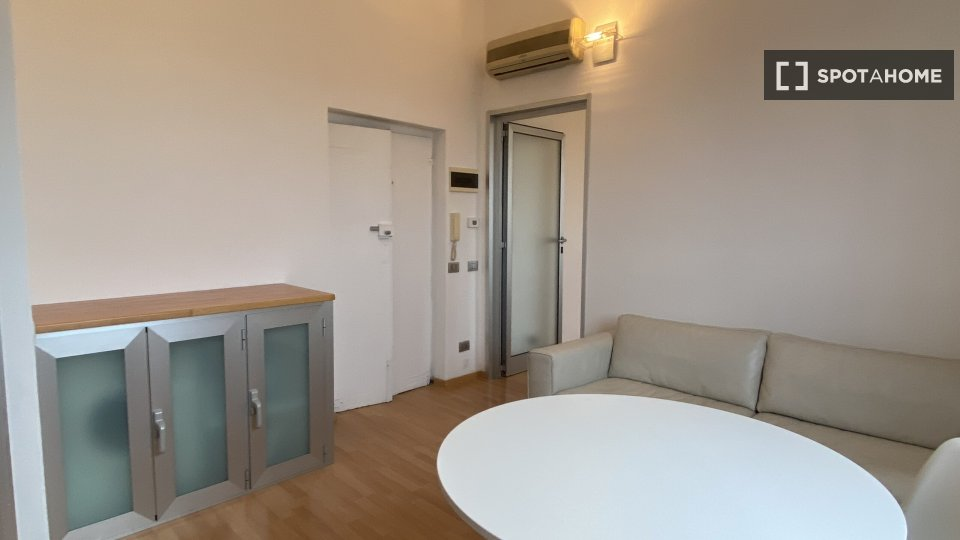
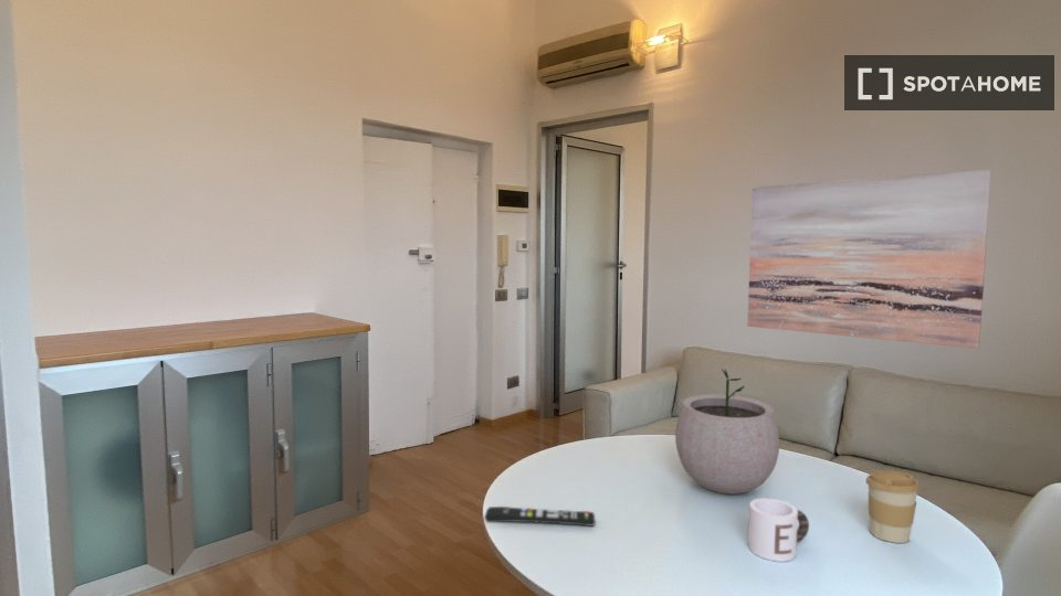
+ mug [747,497,810,563]
+ coffee cup [864,470,921,544]
+ plant pot [674,368,780,496]
+ wall art [746,169,992,350]
+ remote control [483,505,596,528]
